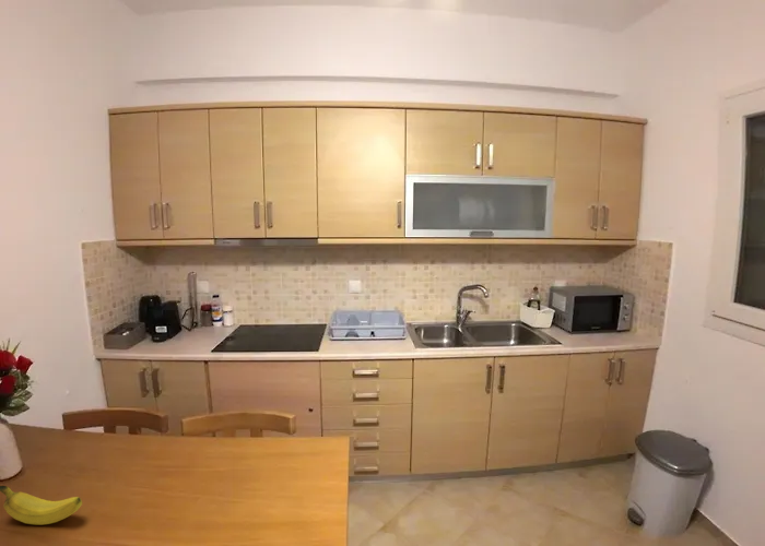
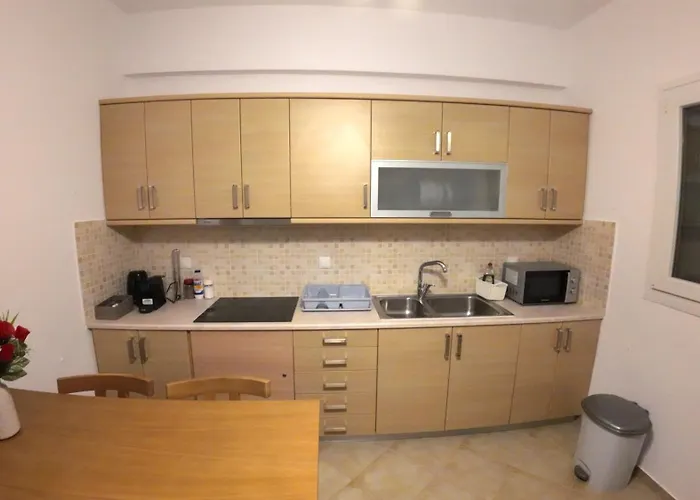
- fruit [0,485,83,526]
